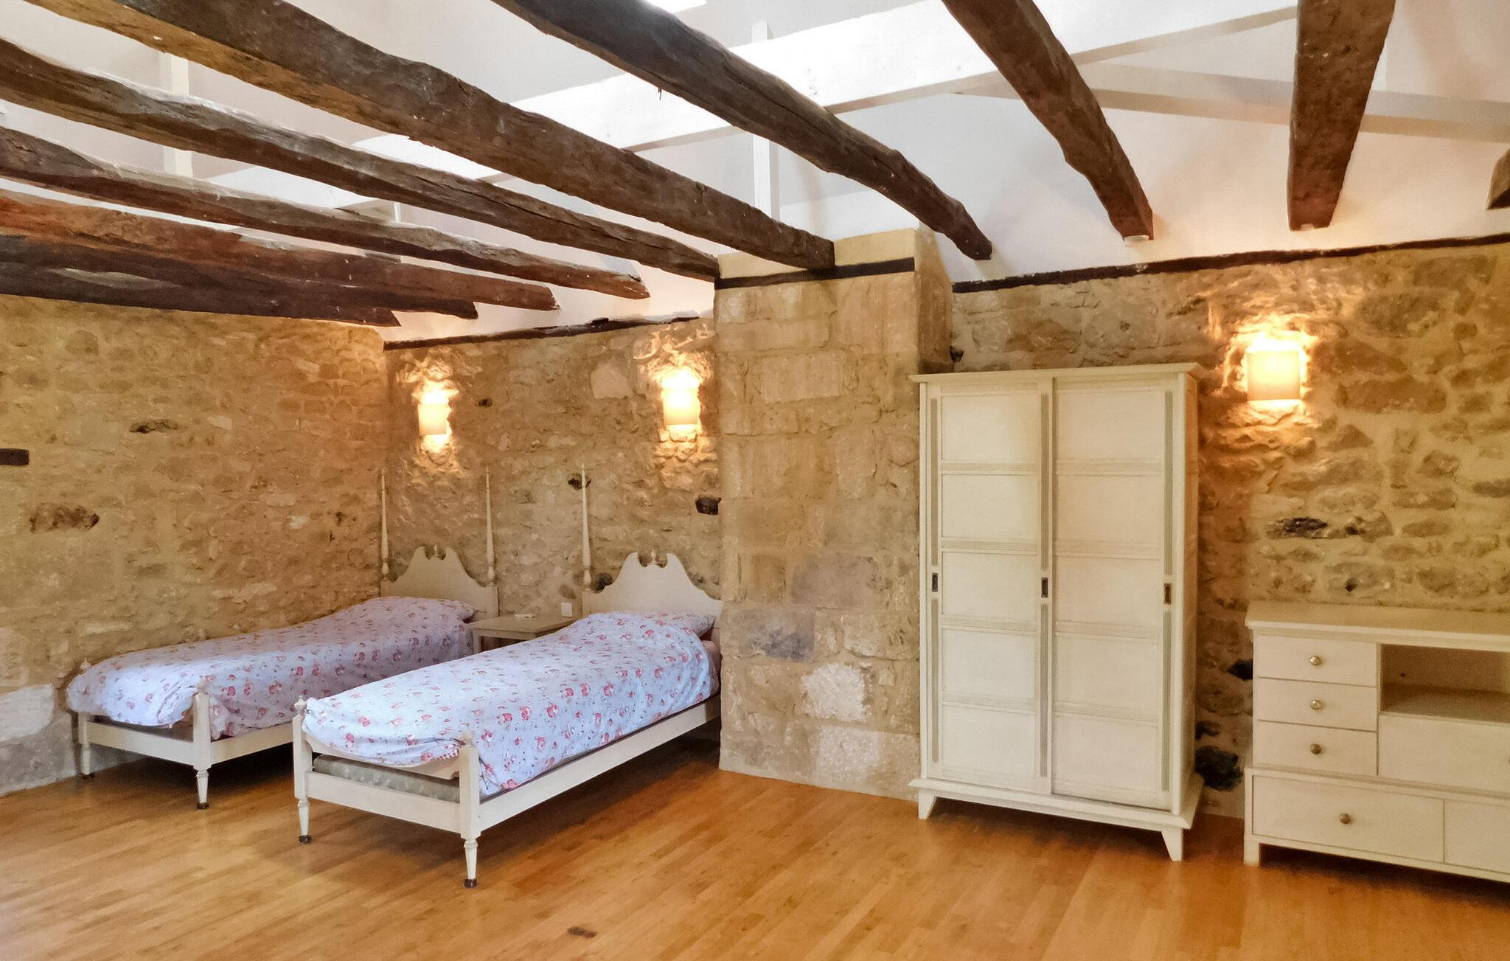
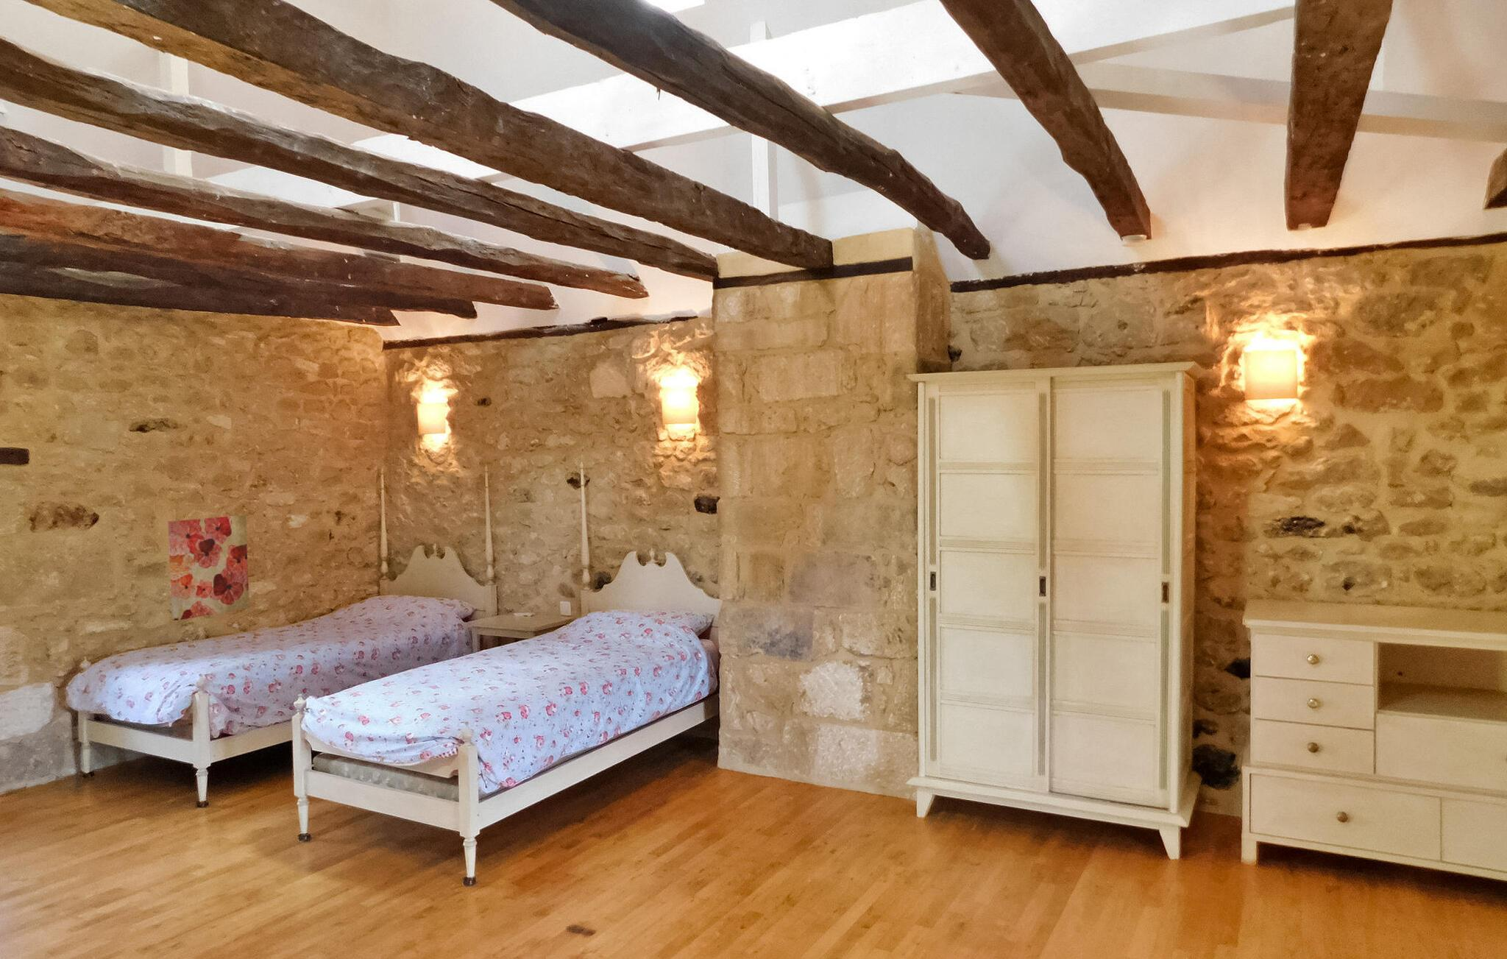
+ wall art [167,514,250,621]
